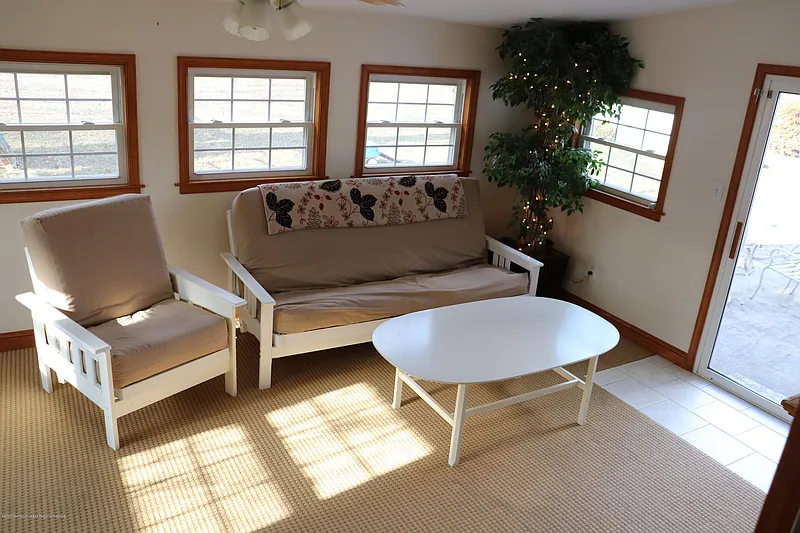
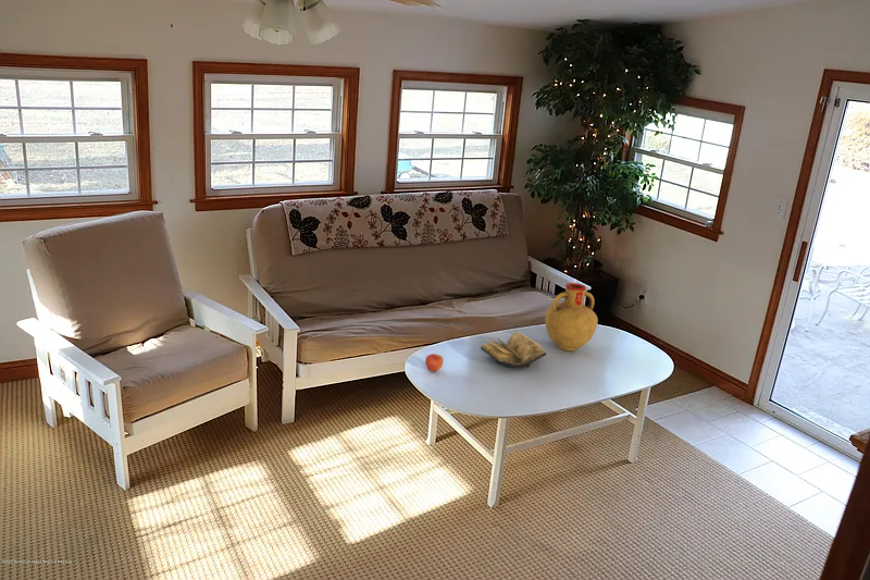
+ book [480,330,547,370]
+ vase [544,282,599,351]
+ apple [424,353,444,373]
